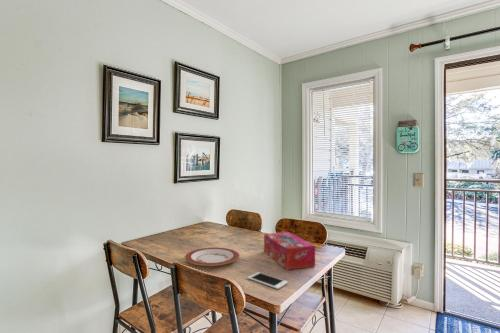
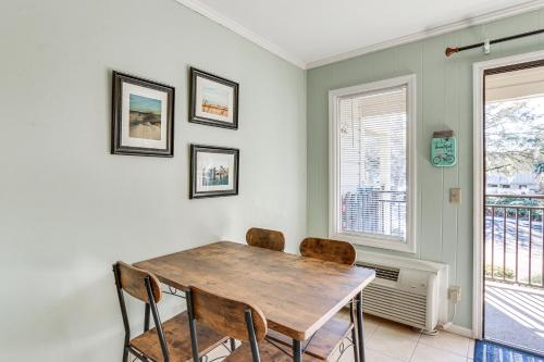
- cell phone [247,271,289,290]
- tissue box [263,231,316,271]
- plate [184,246,240,267]
